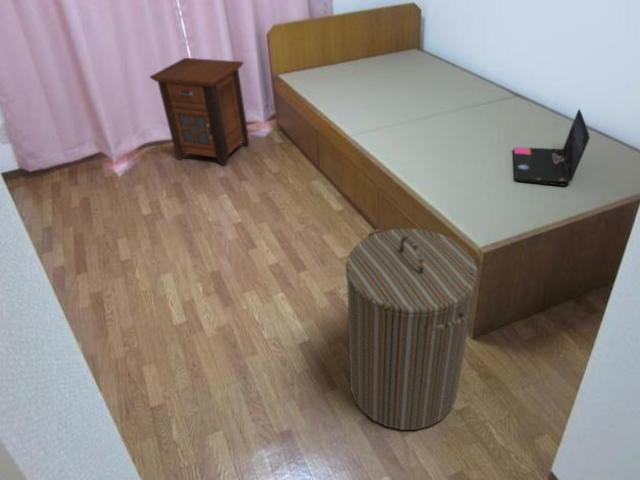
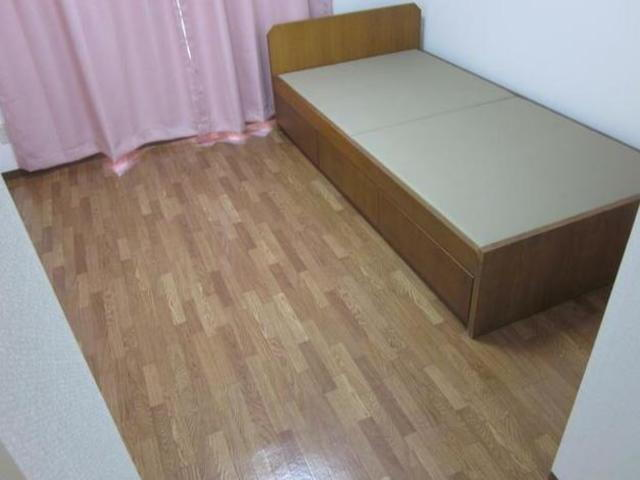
- laptop [513,108,591,187]
- laundry hamper [345,227,479,431]
- nightstand [149,57,251,168]
